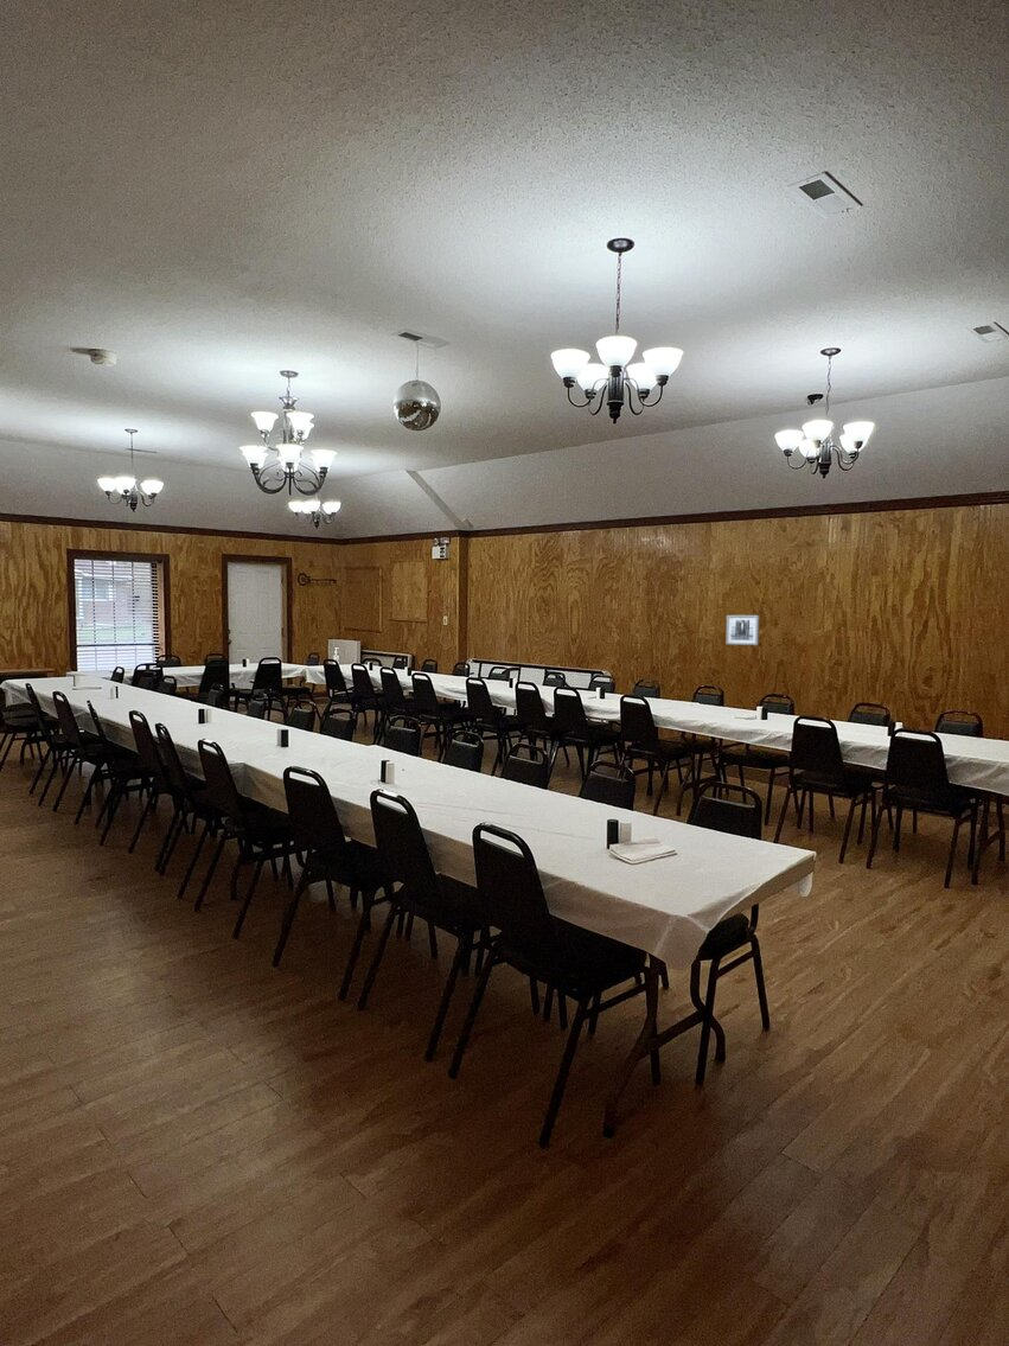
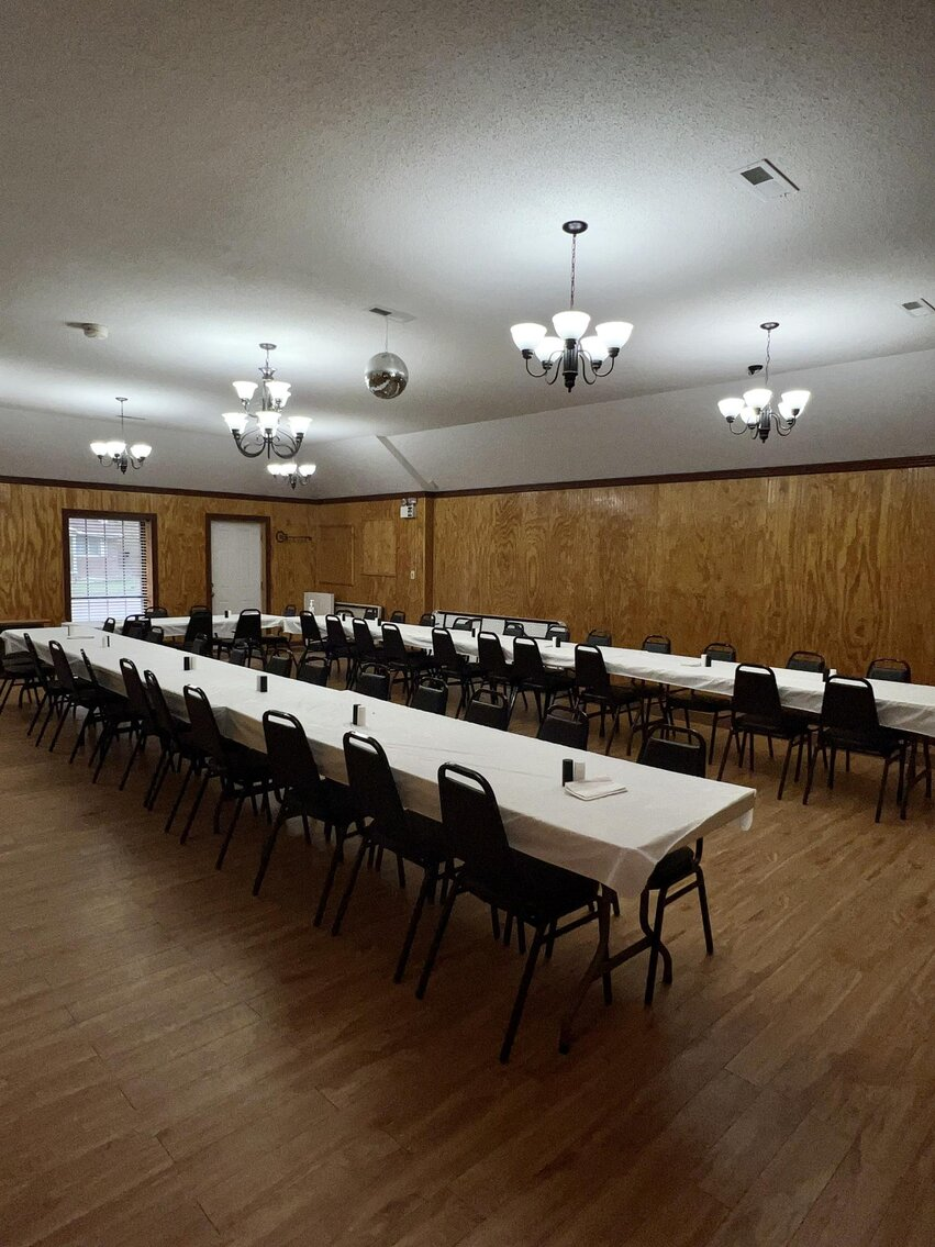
- wall art [724,614,760,646]
